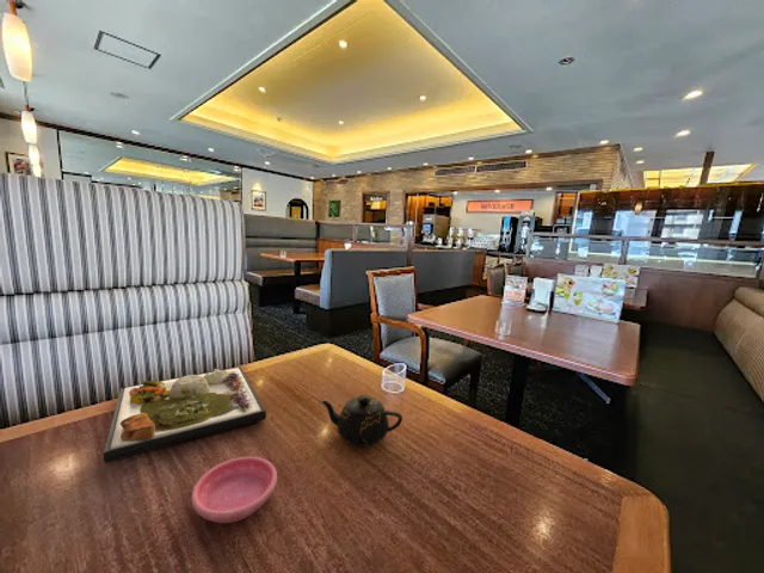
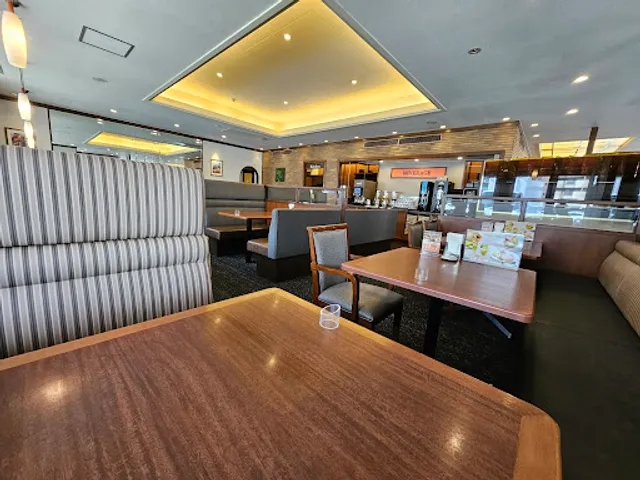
- dinner plate [103,365,267,464]
- saucer [191,456,278,524]
- teapot [320,393,403,448]
